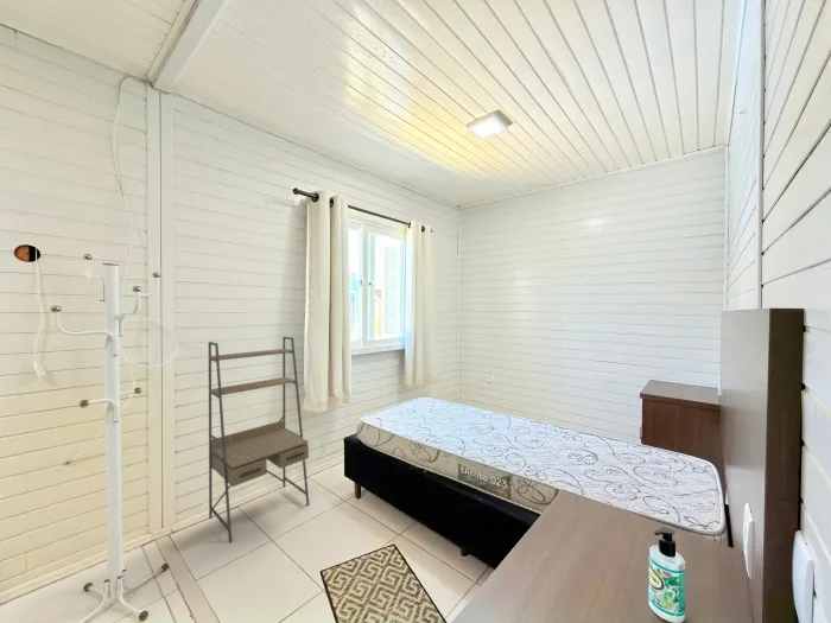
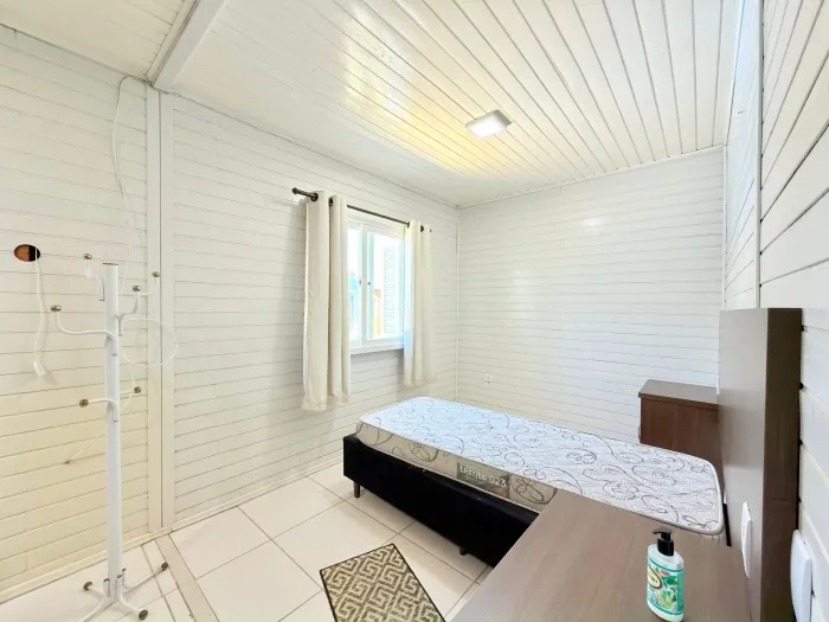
- shelving unit [208,336,310,545]
